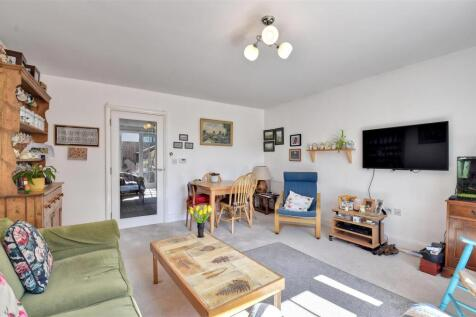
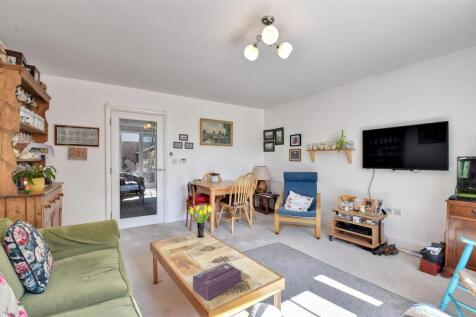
+ tissue box [192,261,242,301]
